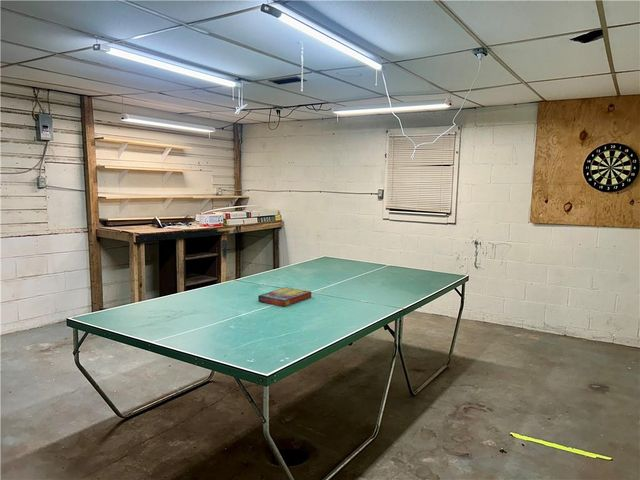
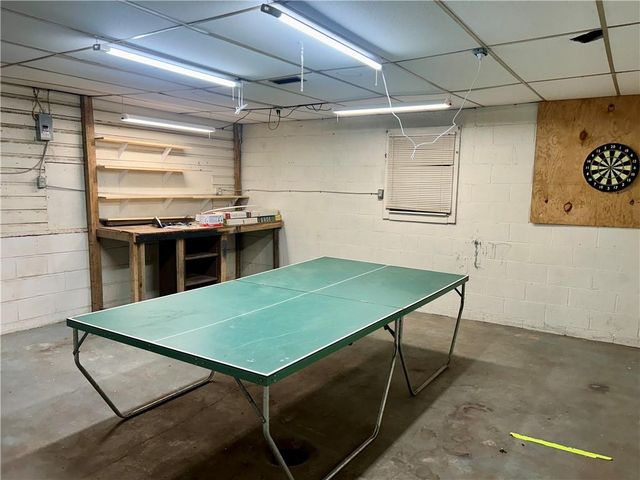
- game compilation box [257,286,312,307]
